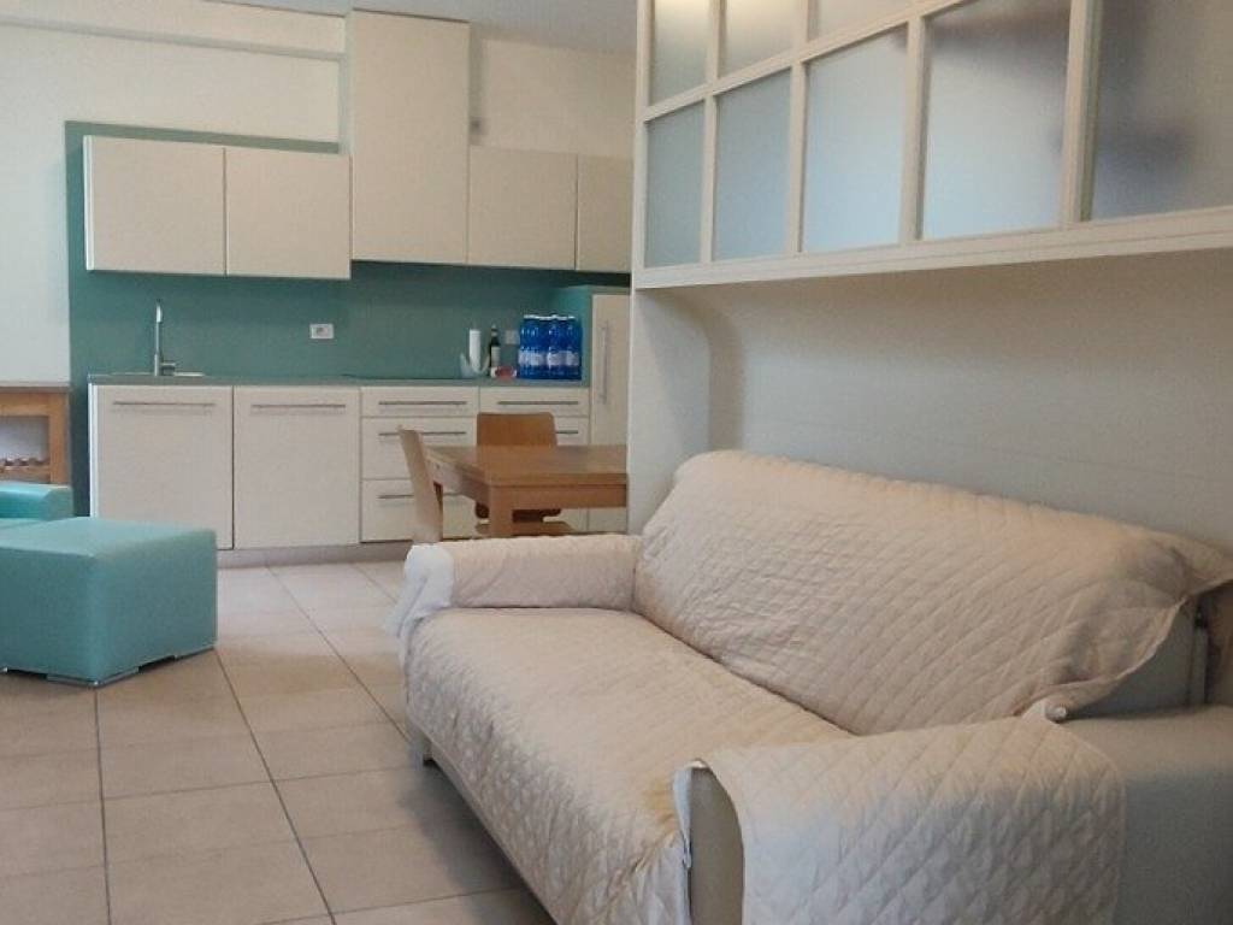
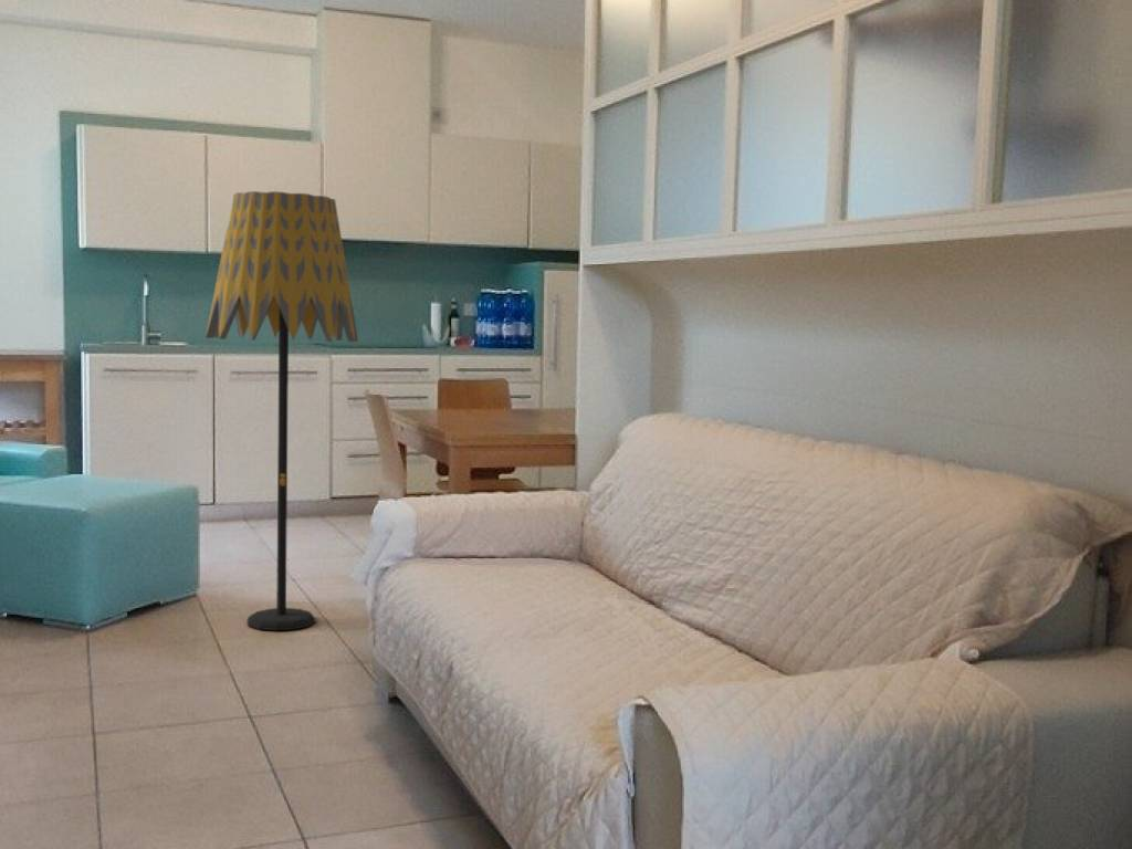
+ floor lamp [205,190,359,631]
